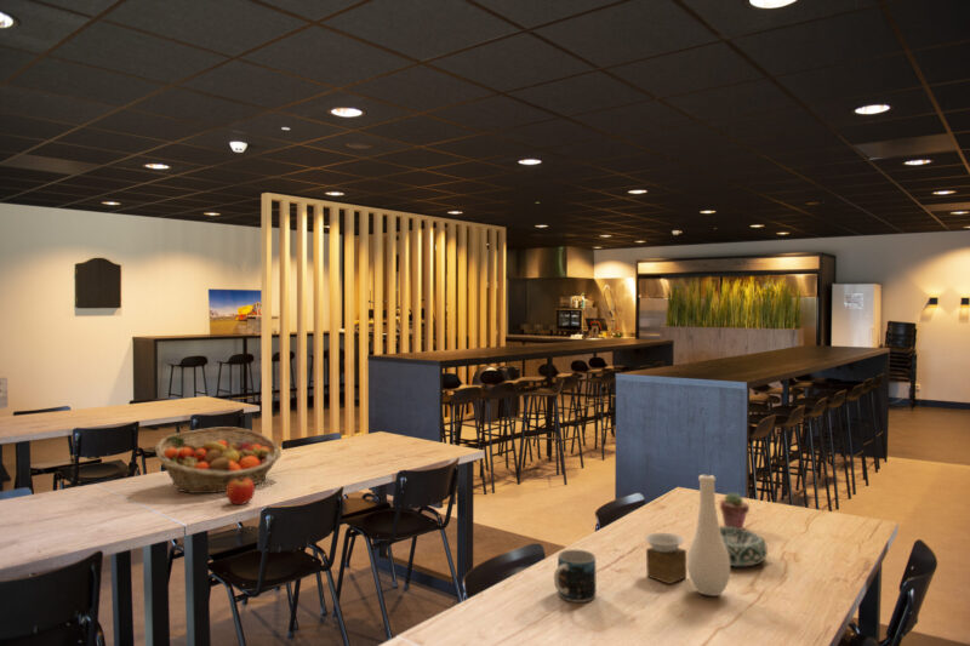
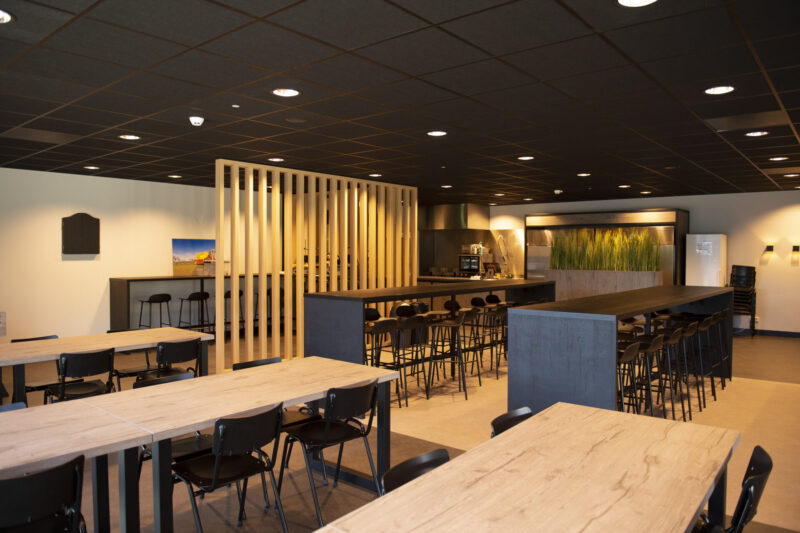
- fruit basket [154,425,283,494]
- mug [553,549,598,604]
- decorative bowl [719,526,769,567]
- apple [224,476,256,505]
- potted succulent [719,491,751,530]
- vase [643,474,731,596]
